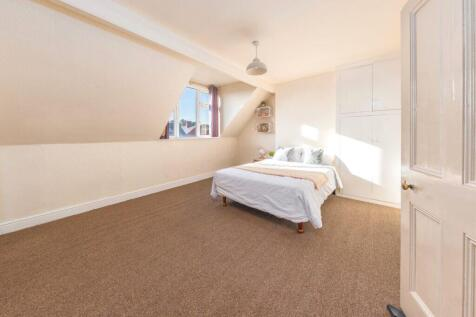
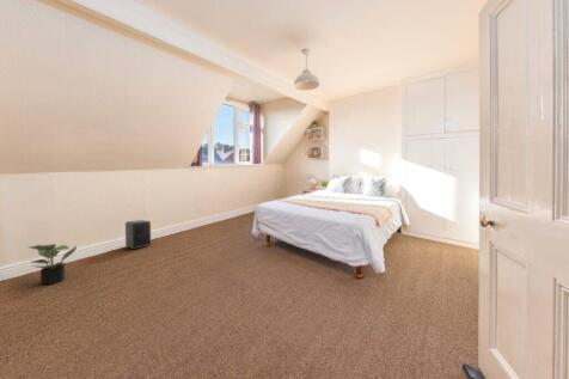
+ potted plant [26,243,78,286]
+ speaker [124,219,152,250]
